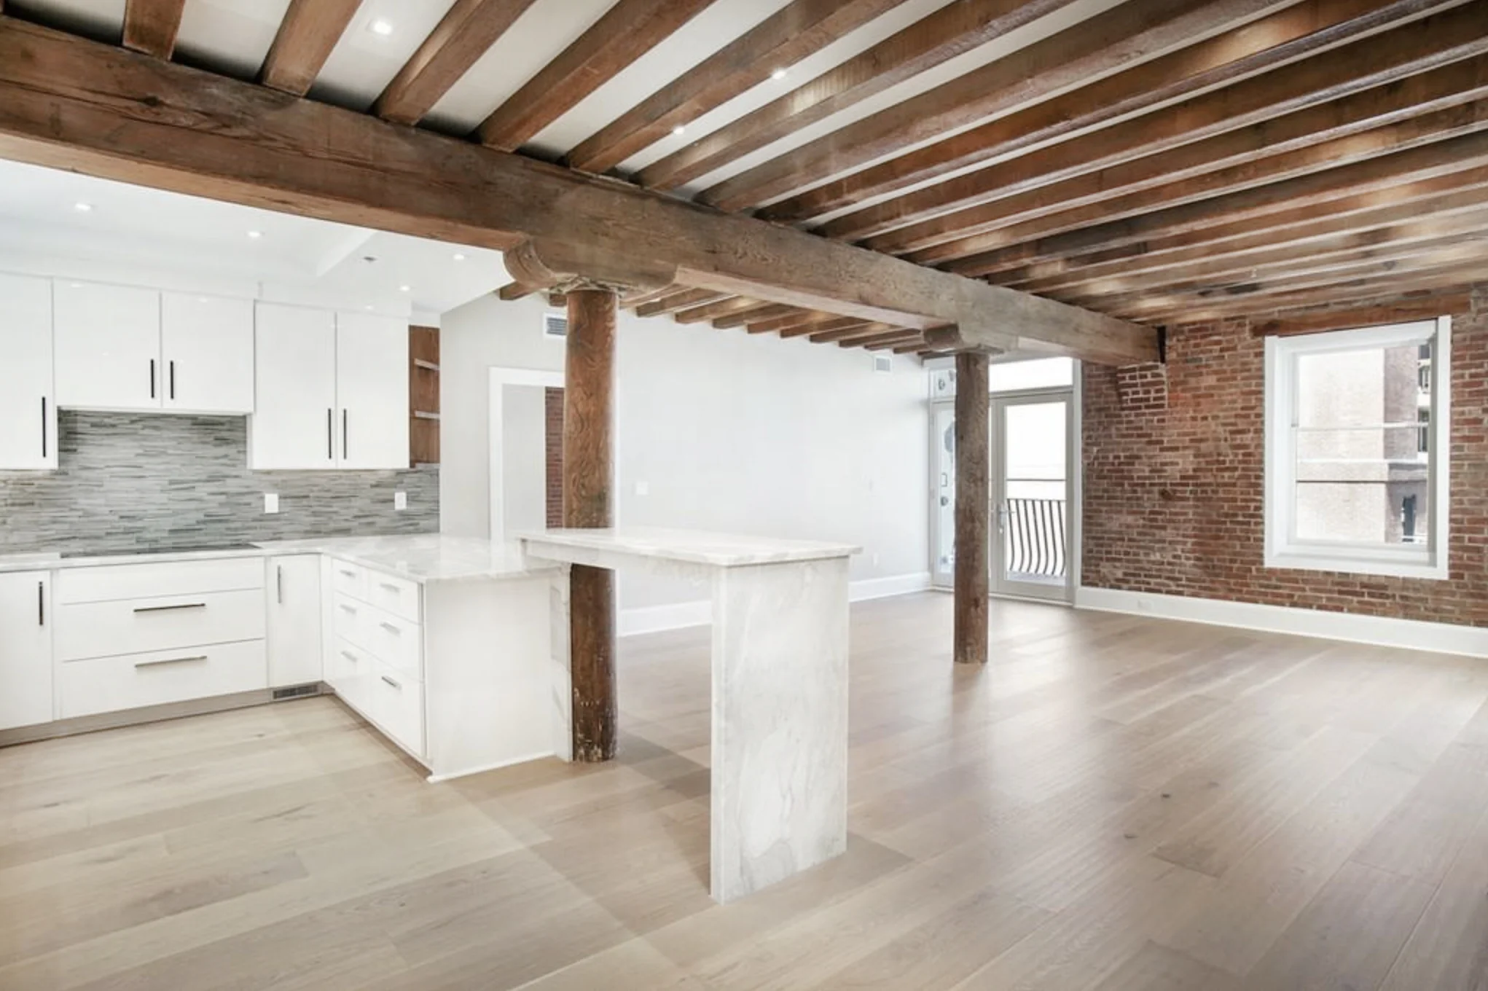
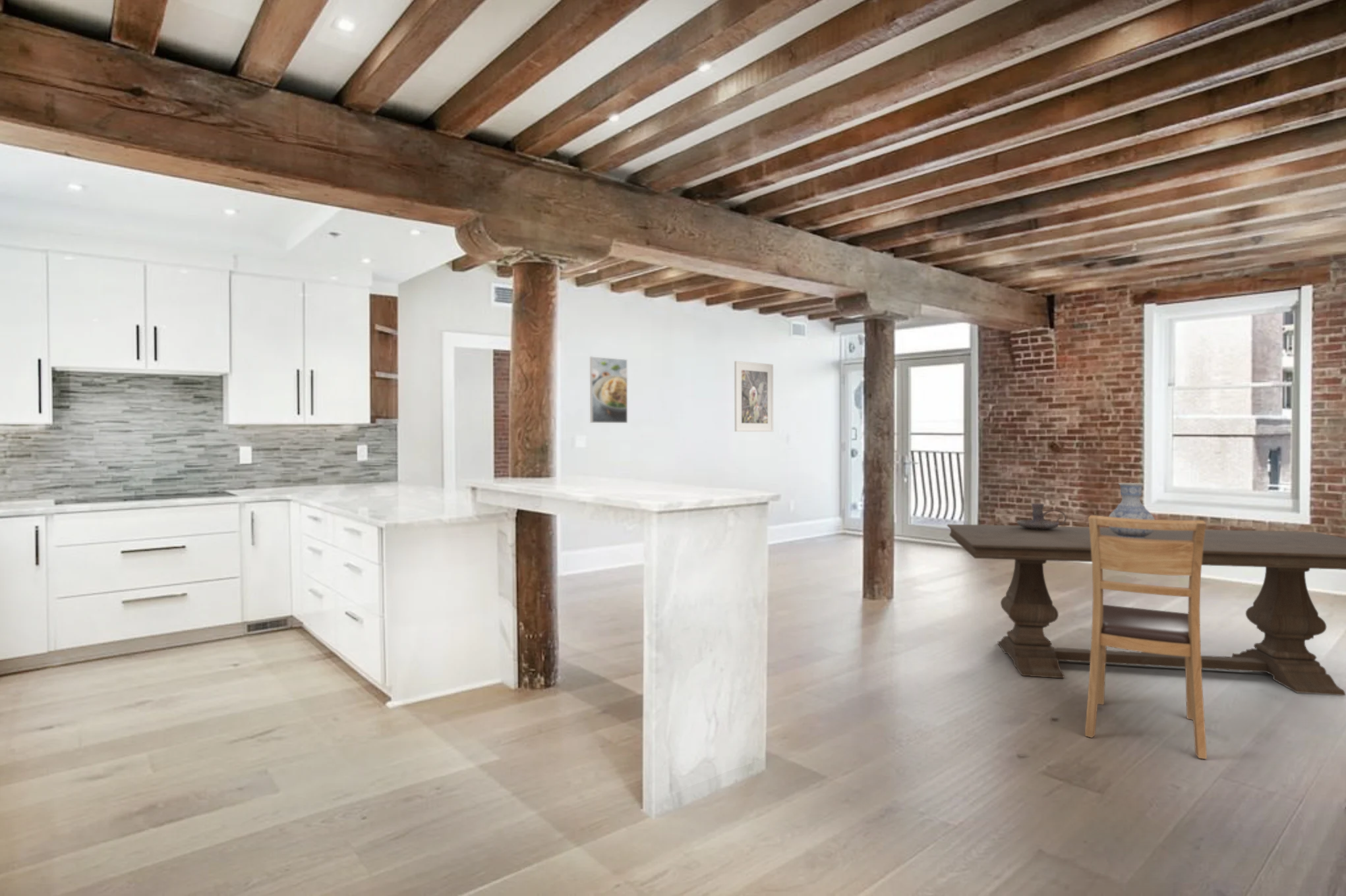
+ dining table [947,524,1346,696]
+ vase [1108,482,1156,539]
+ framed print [734,360,774,432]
+ chair [1084,515,1208,760]
+ candle holder [1016,503,1067,530]
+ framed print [589,356,628,424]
